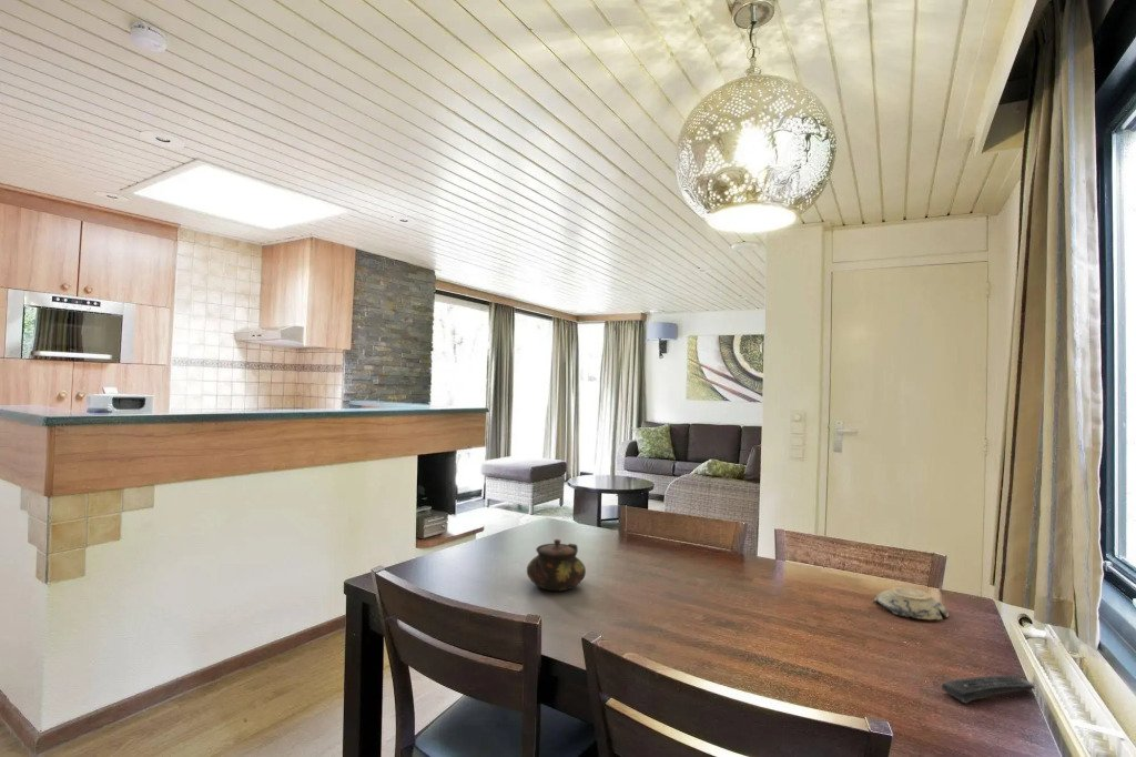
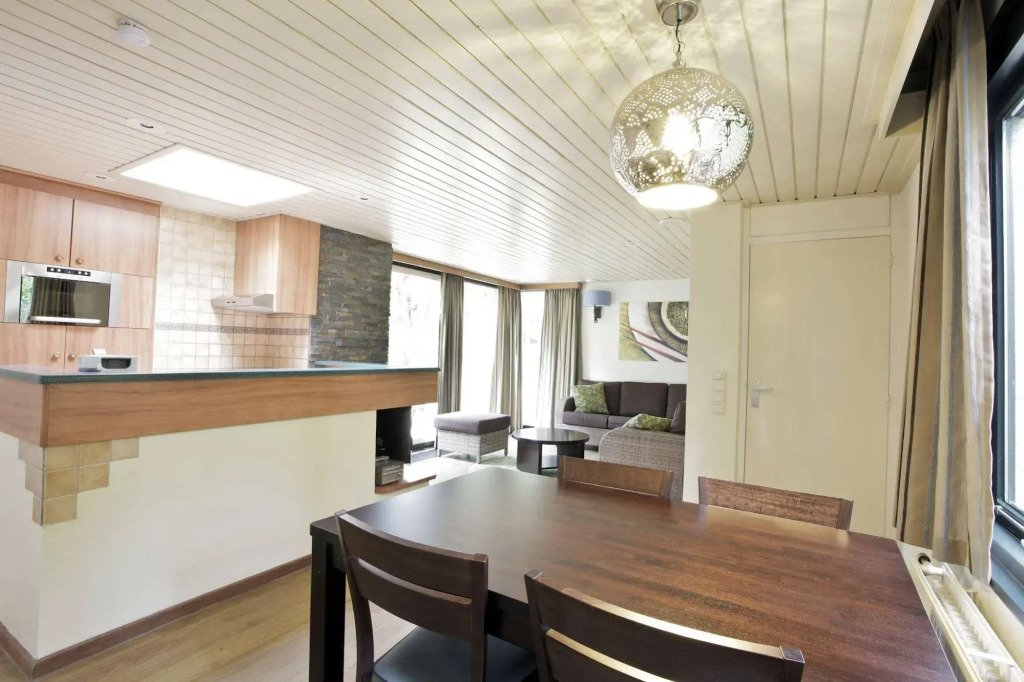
- remote control [941,675,1036,705]
- teapot [526,538,587,592]
- decorative bowl [873,586,950,622]
